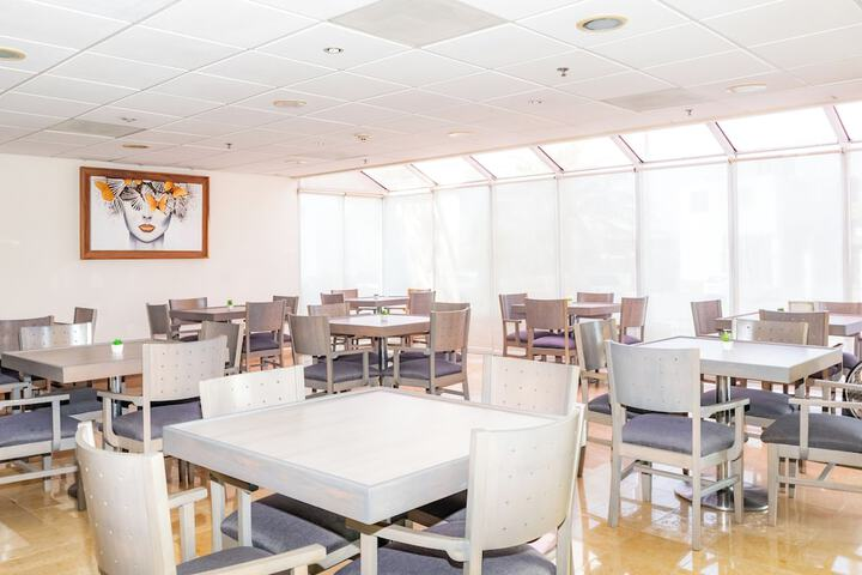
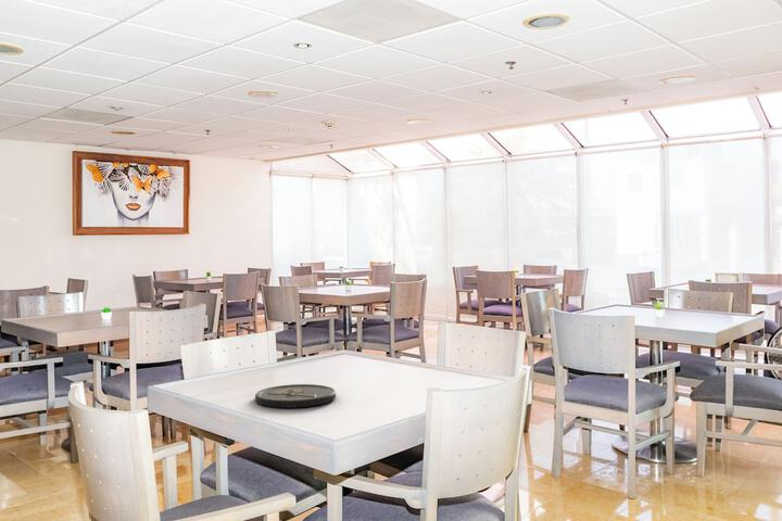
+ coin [254,383,337,409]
